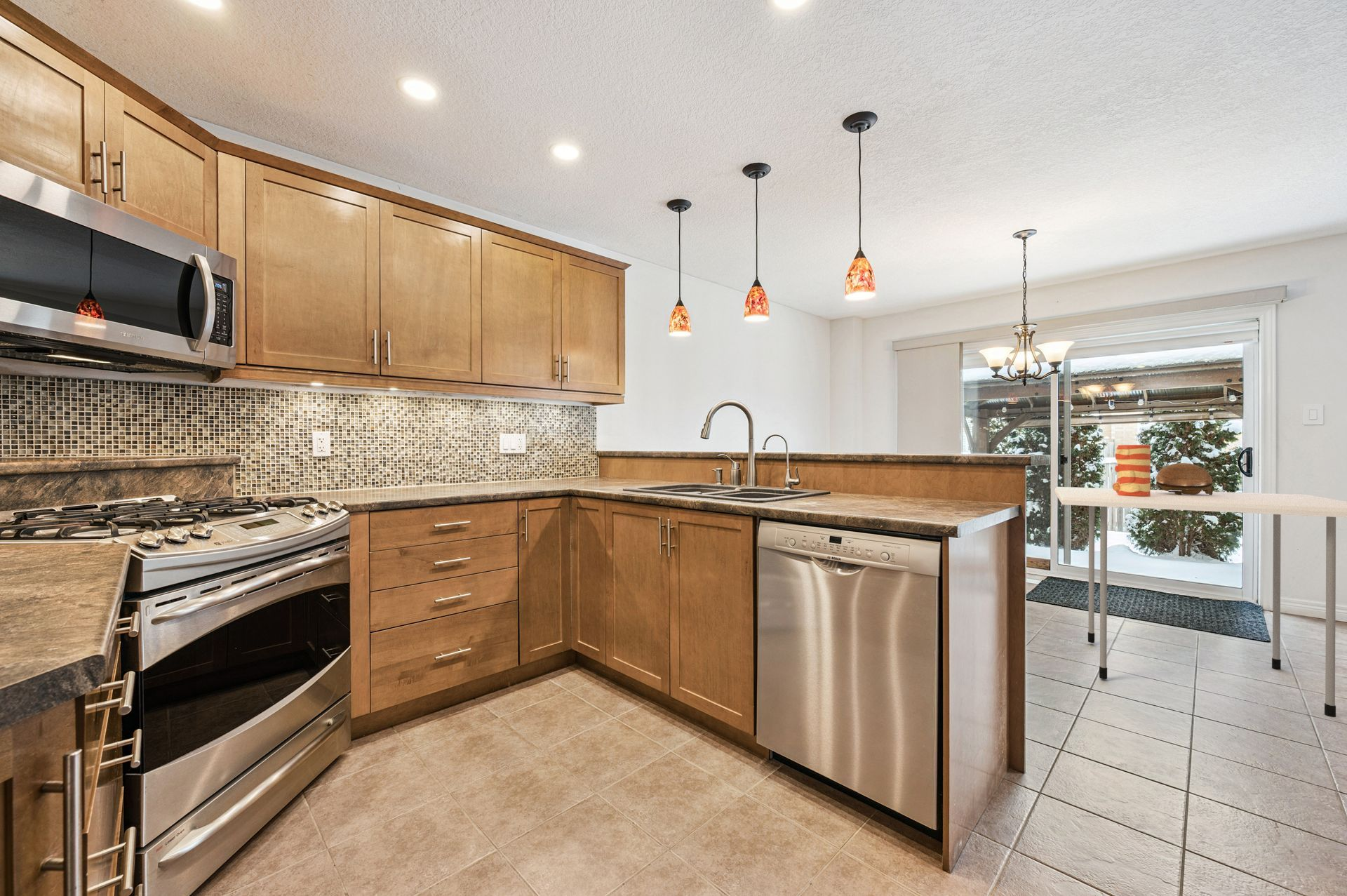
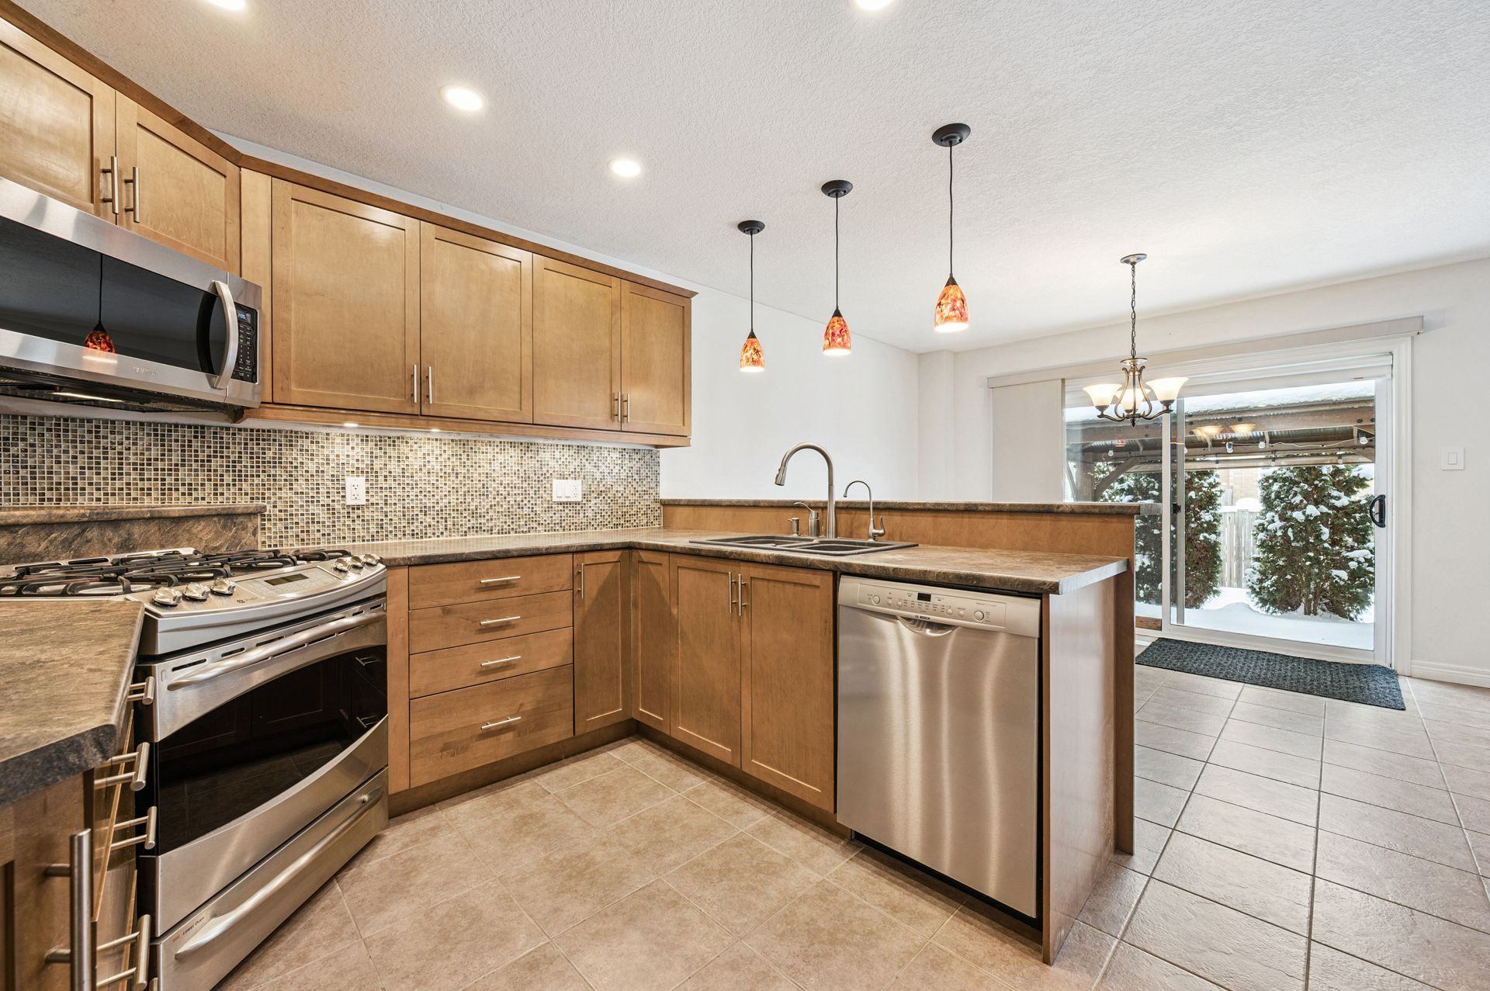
- vase [1112,444,1151,496]
- decorative bowl [1155,462,1213,495]
- dining table [1054,486,1347,718]
